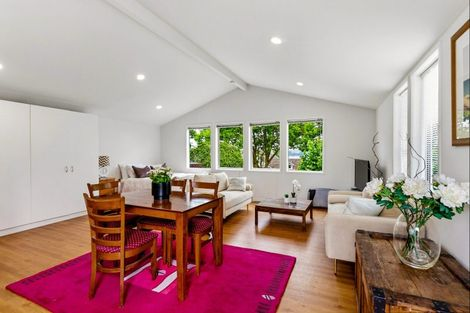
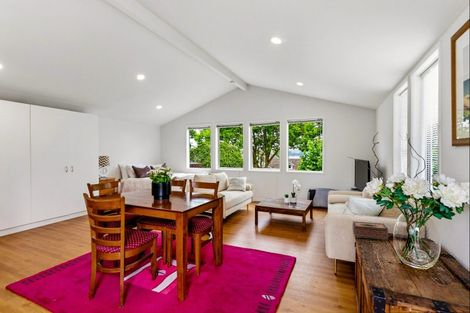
+ tissue box [352,220,389,242]
